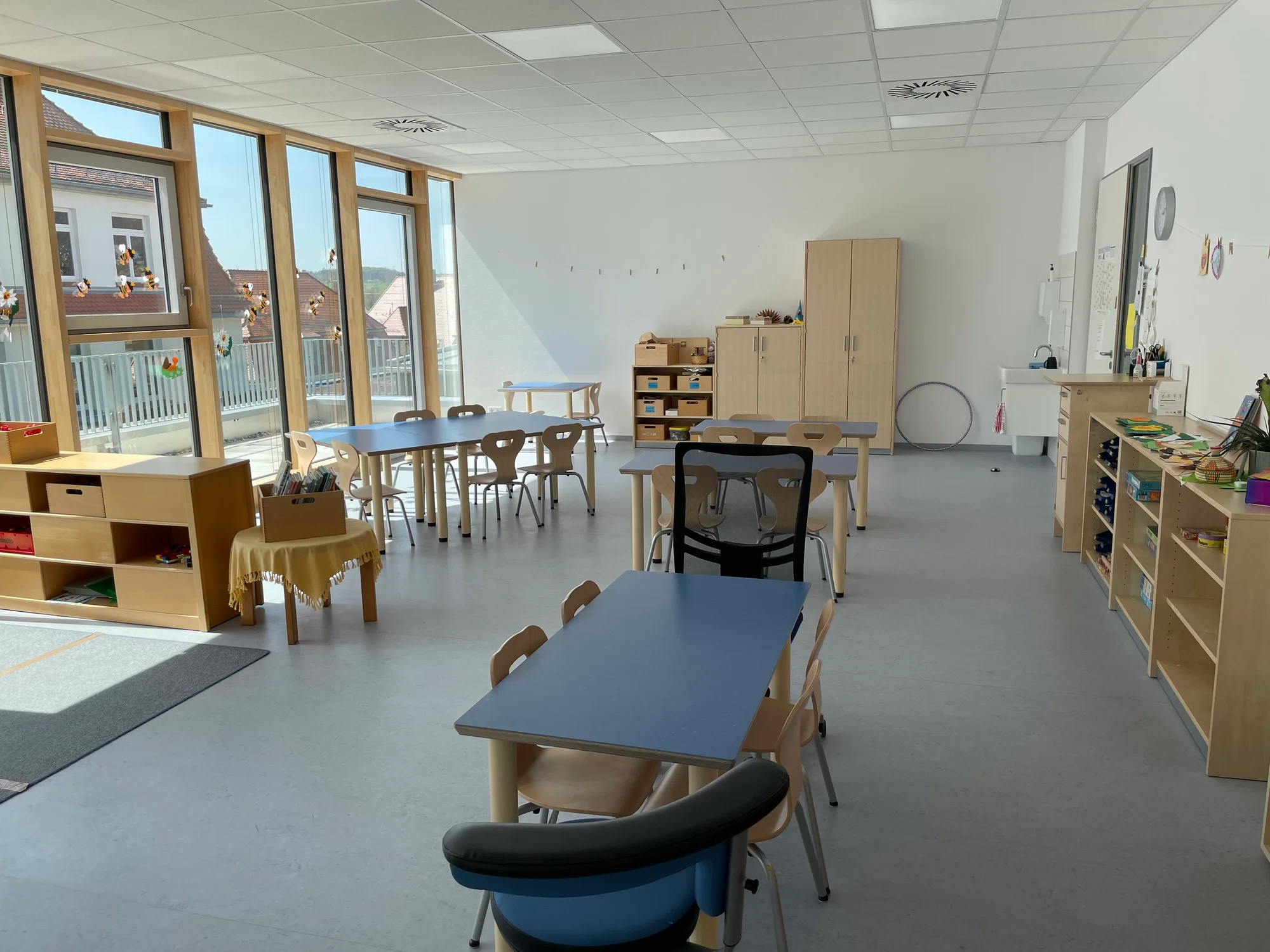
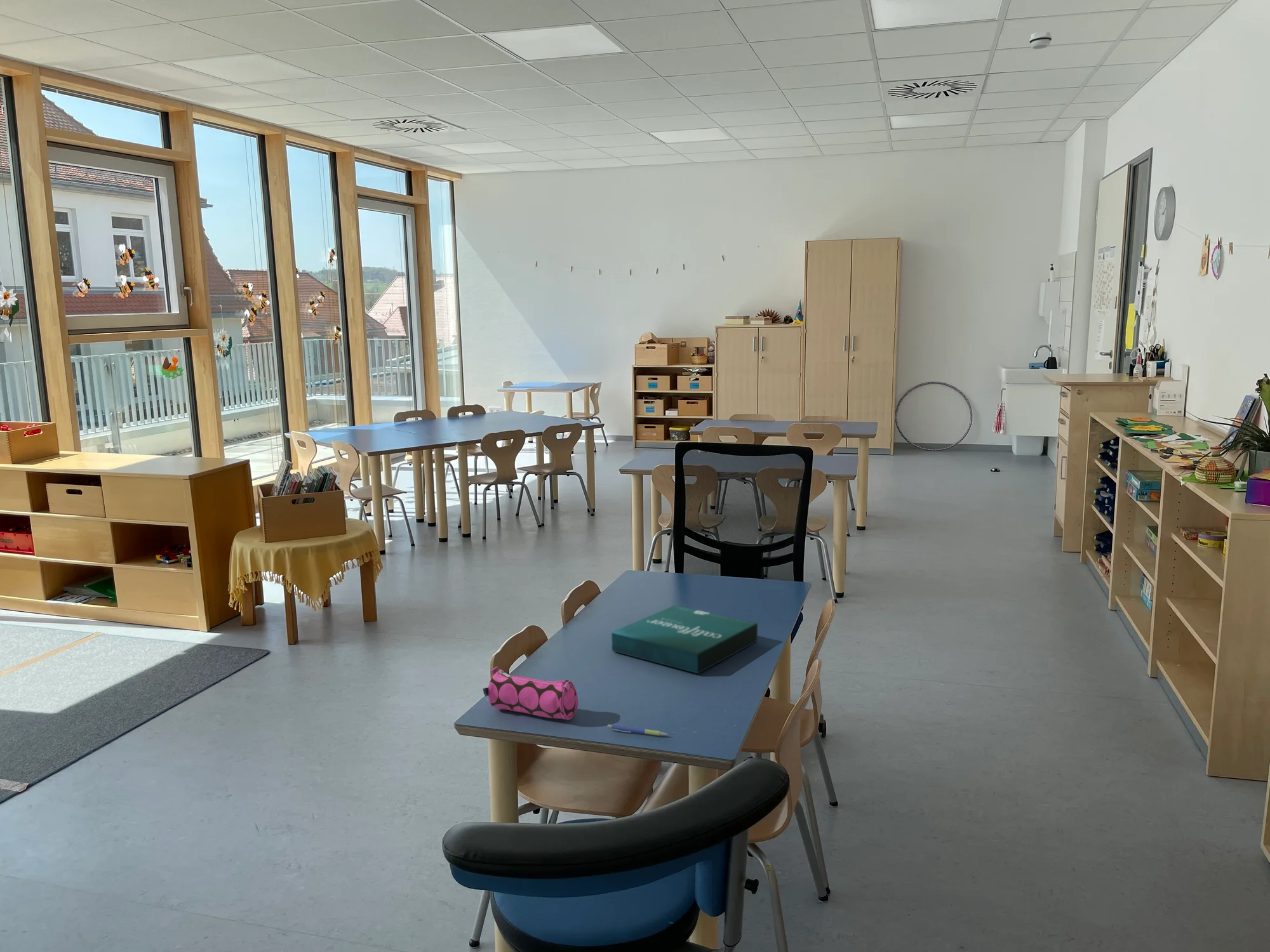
+ smoke detector [1029,31,1052,50]
+ pencil case [483,666,578,720]
+ pizza box [611,605,758,674]
+ pen [607,724,669,736]
